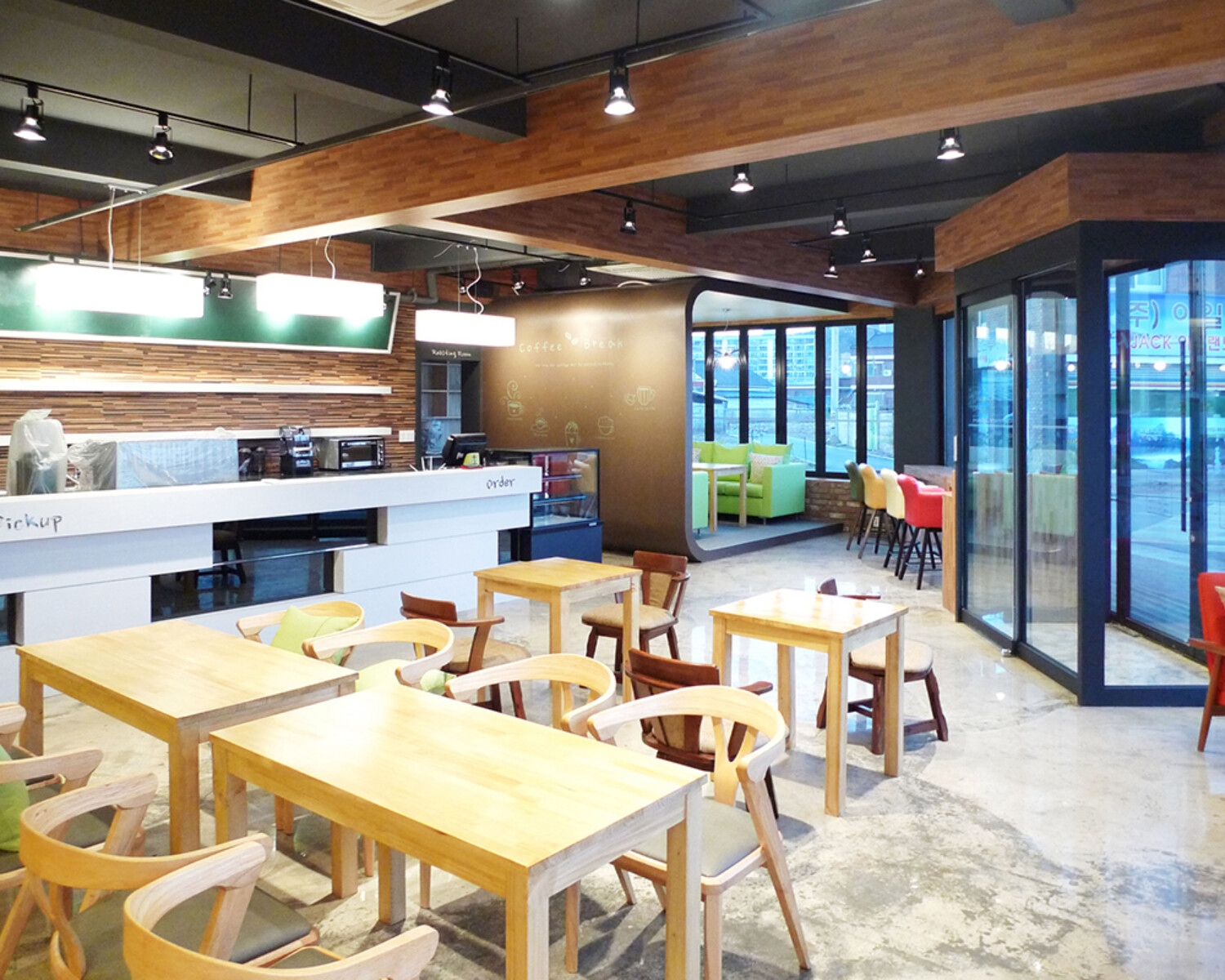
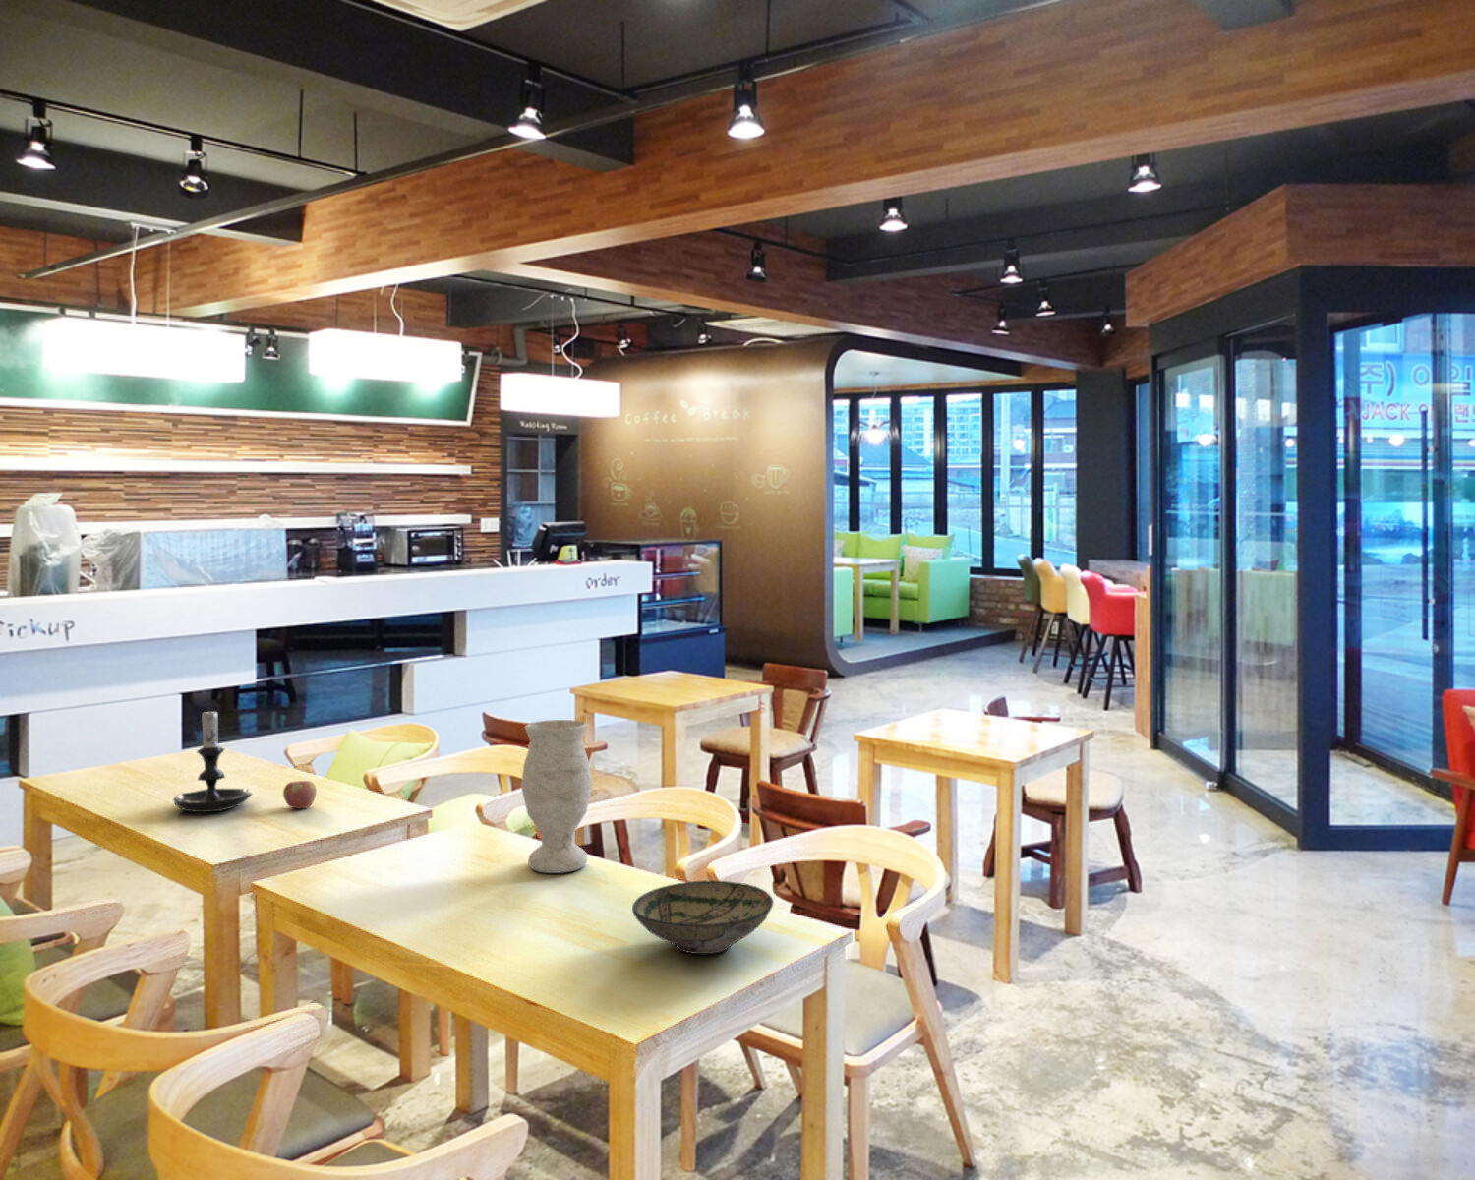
+ candle holder [172,704,254,813]
+ vase [520,719,594,874]
+ apple [282,780,318,809]
+ bowl [631,879,775,955]
